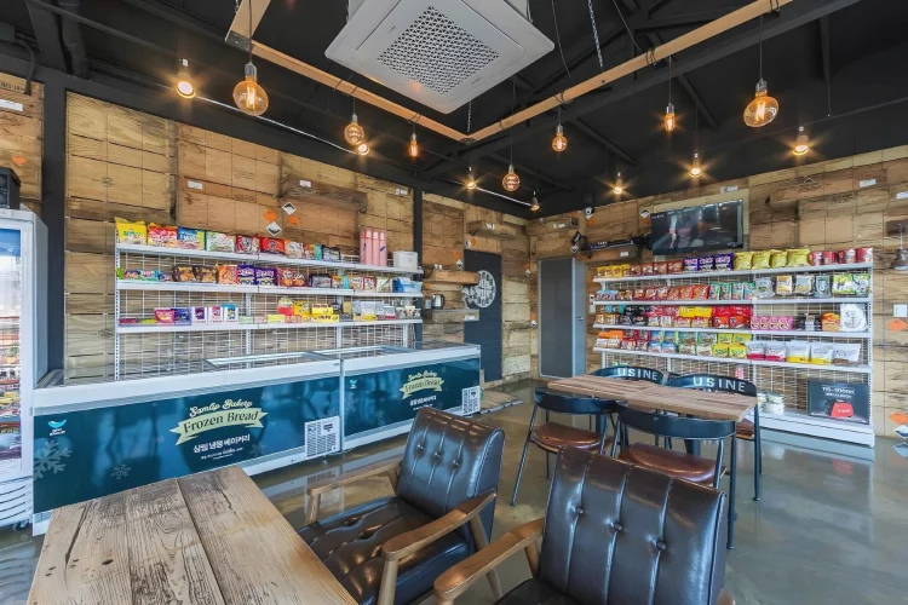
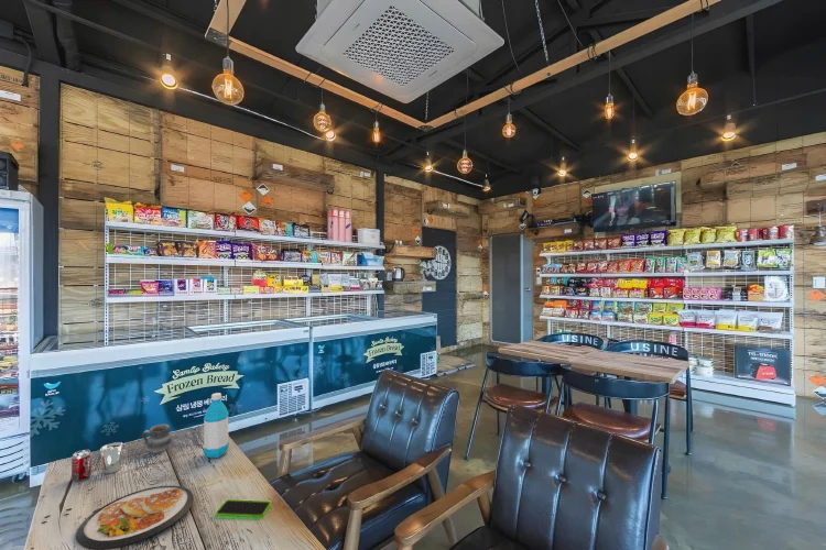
+ water bottle [203,392,230,459]
+ beverage can [70,441,123,483]
+ dish [75,485,195,550]
+ cup [141,424,173,454]
+ smartphone [215,498,272,518]
